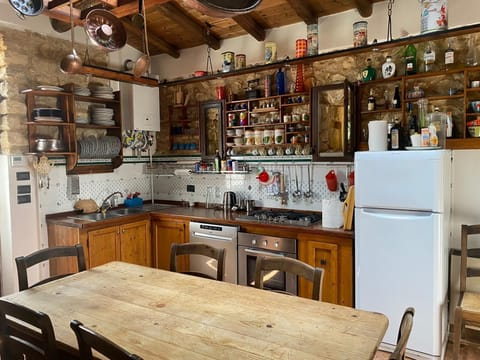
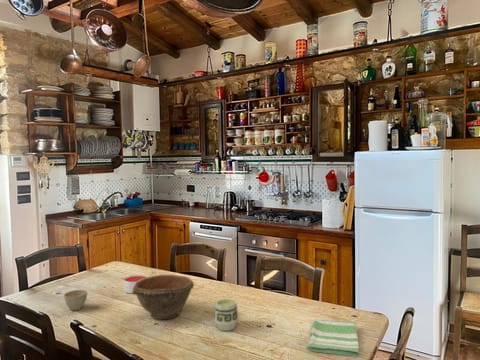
+ candle [123,274,149,294]
+ flower pot [63,289,89,311]
+ bowl [132,274,195,320]
+ cup [213,298,240,332]
+ dish towel [306,318,361,357]
